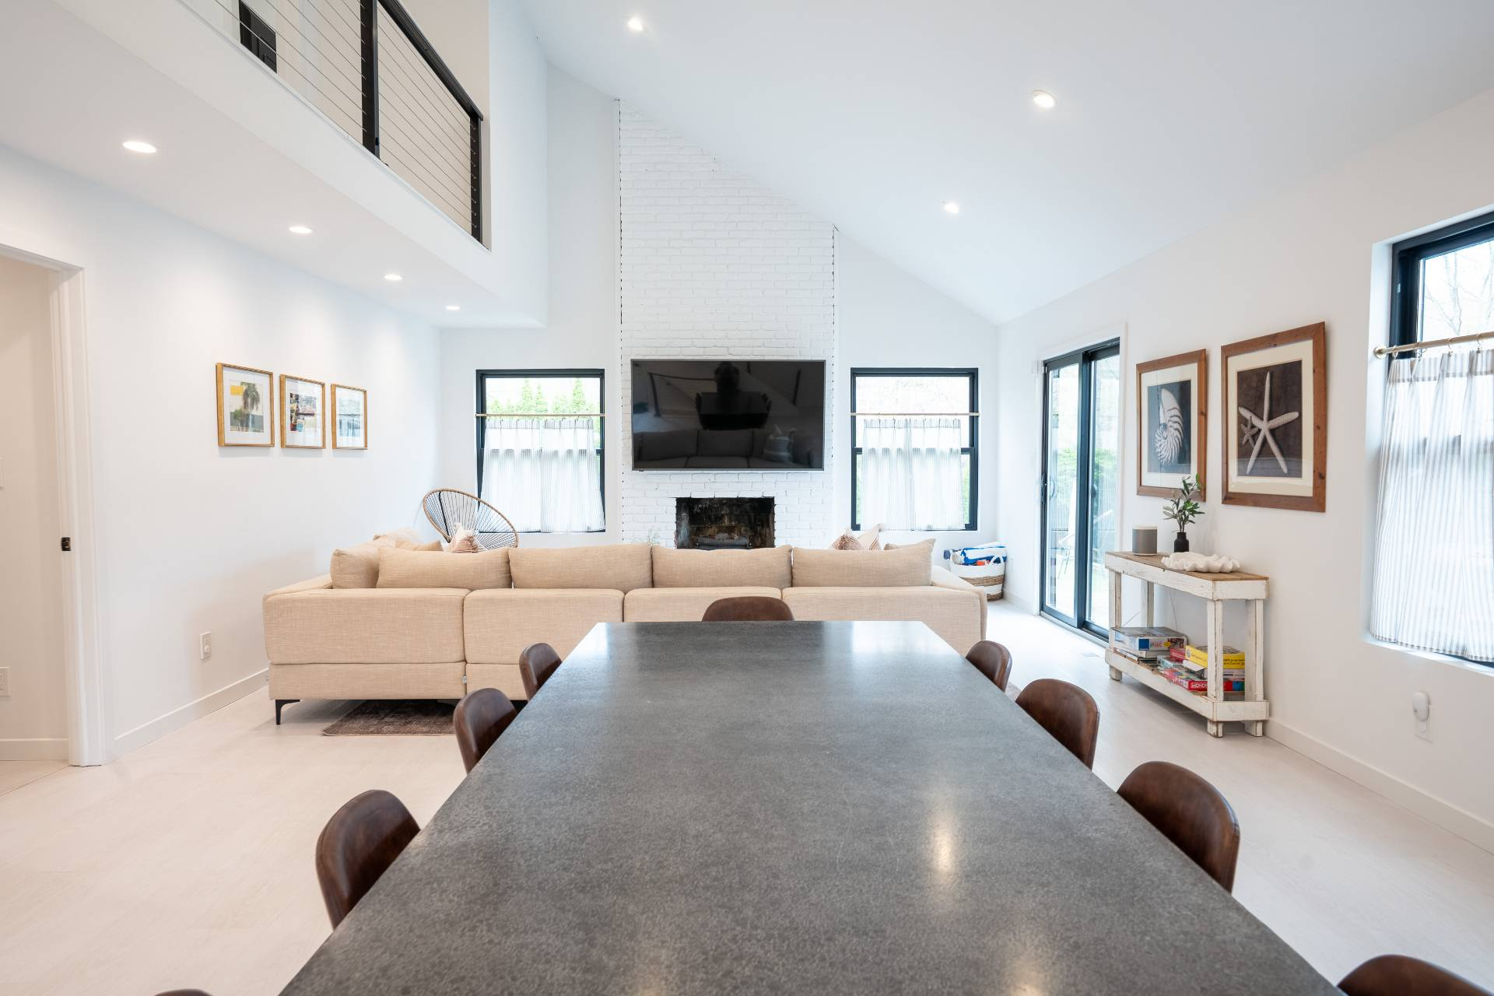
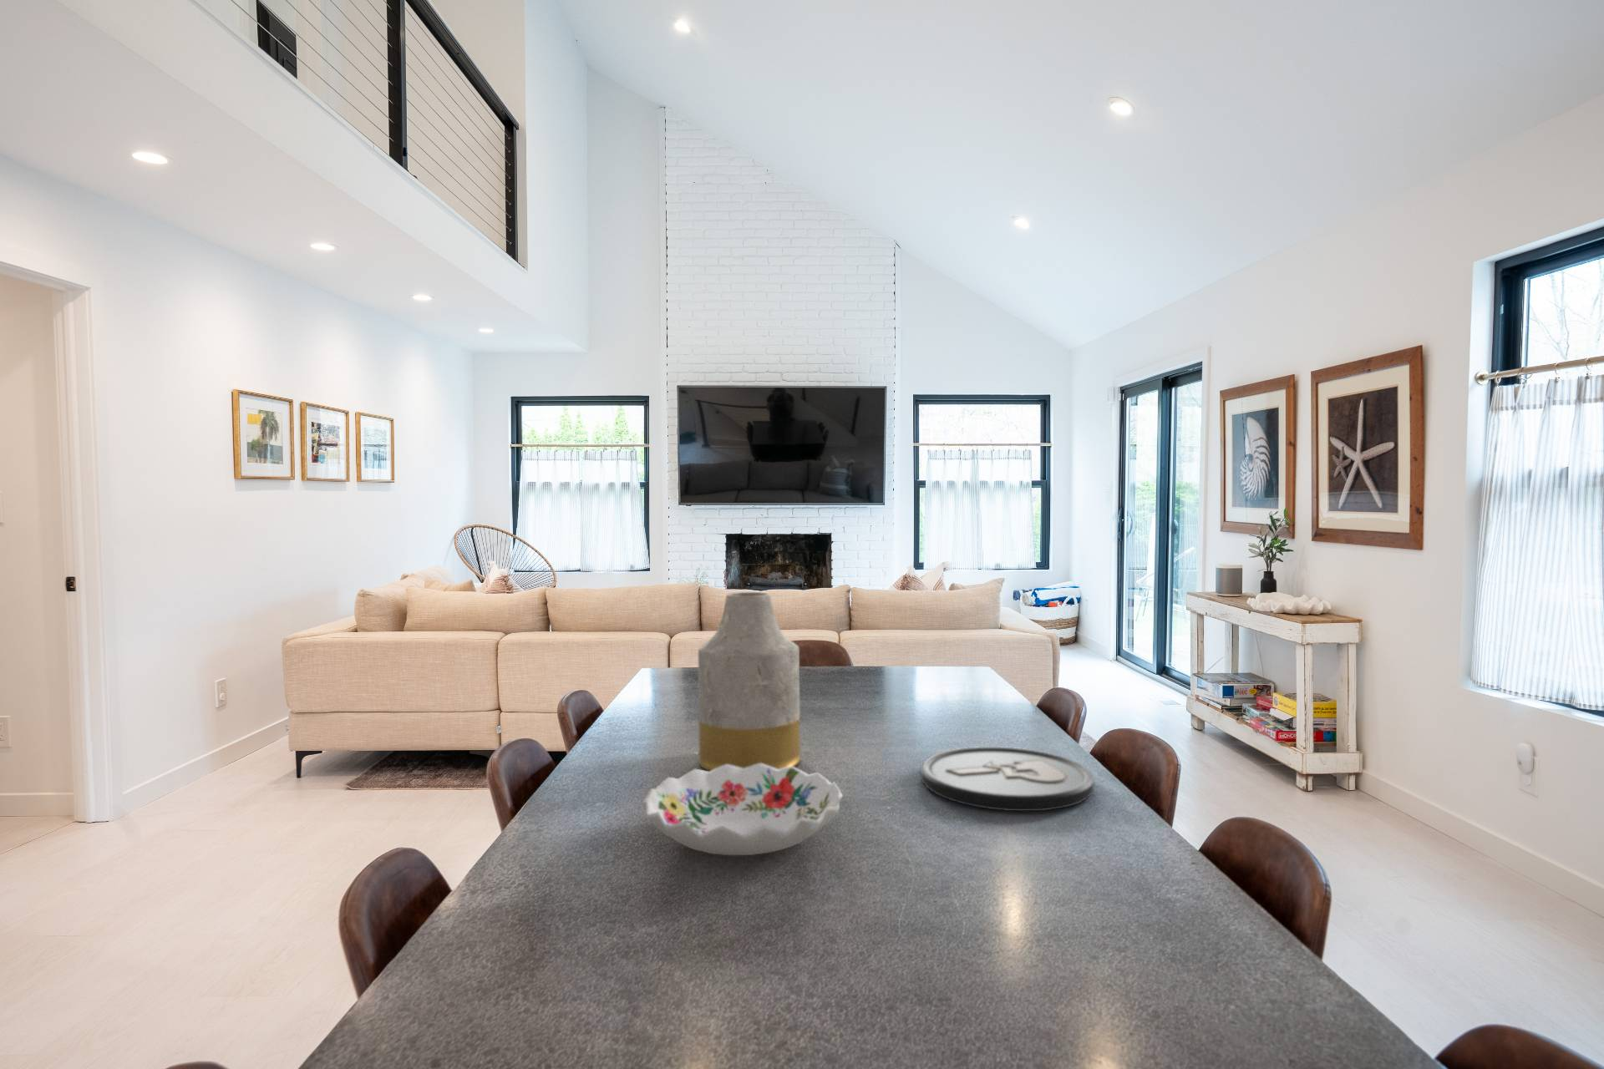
+ vase [697,592,801,772]
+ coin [920,746,1096,811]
+ decorative bowl [642,764,843,855]
